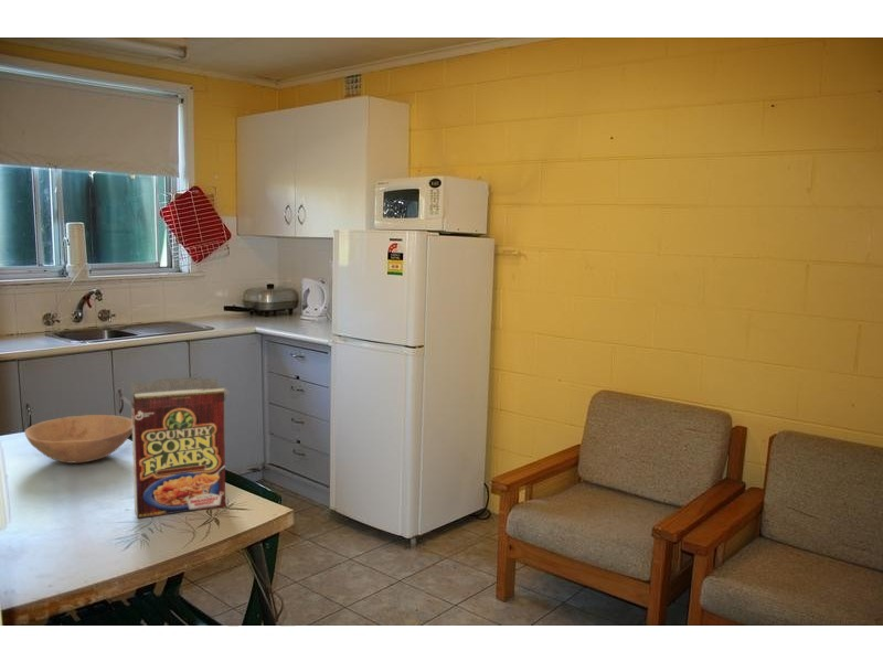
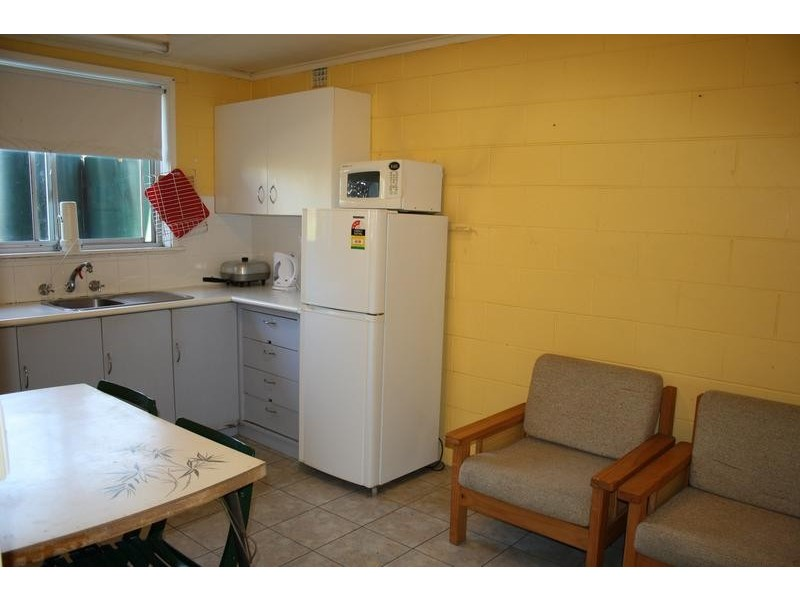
- cereal box [121,376,231,520]
- bowl [23,414,132,465]
